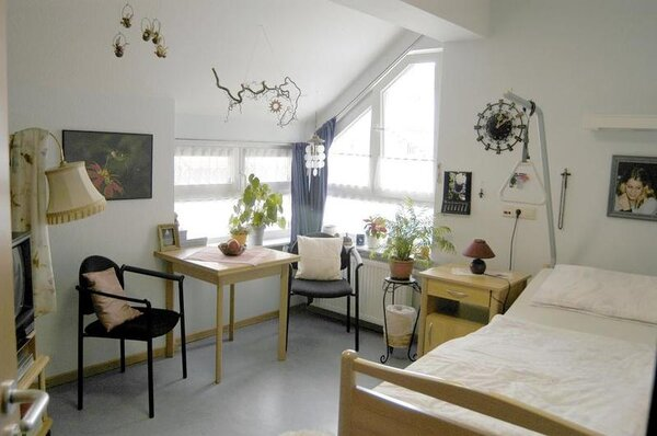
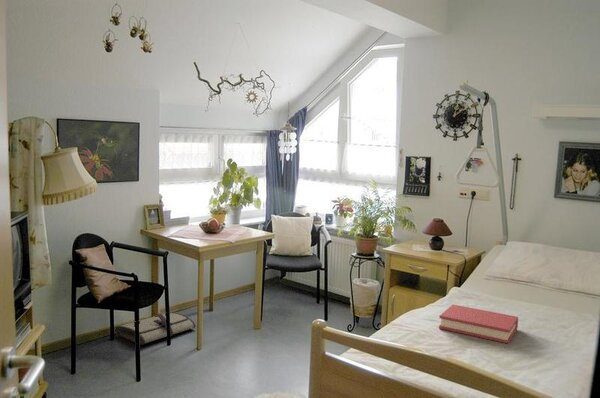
+ tool roll [114,311,197,346]
+ hardback book [438,303,519,345]
